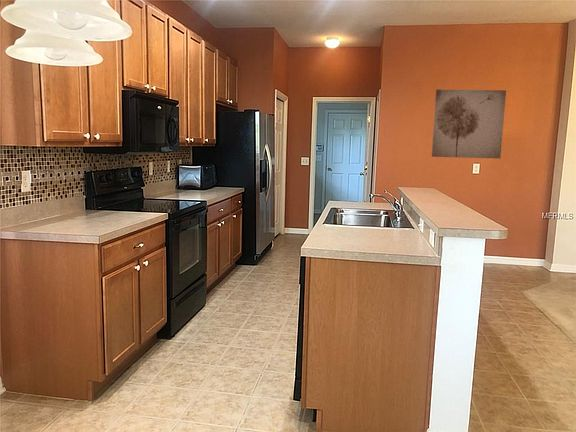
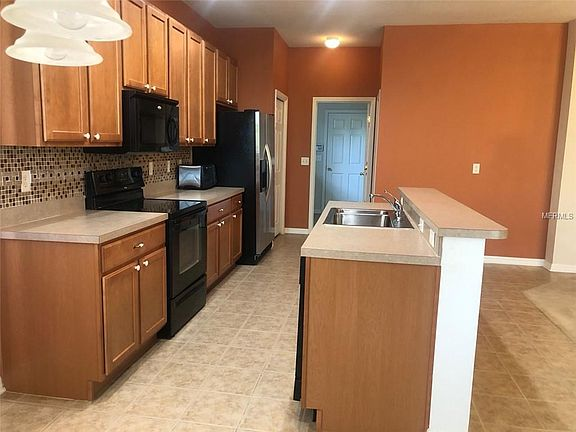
- wall art [431,89,507,160]
